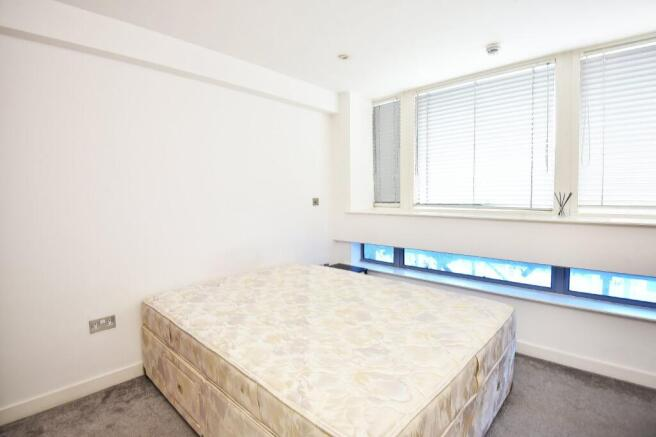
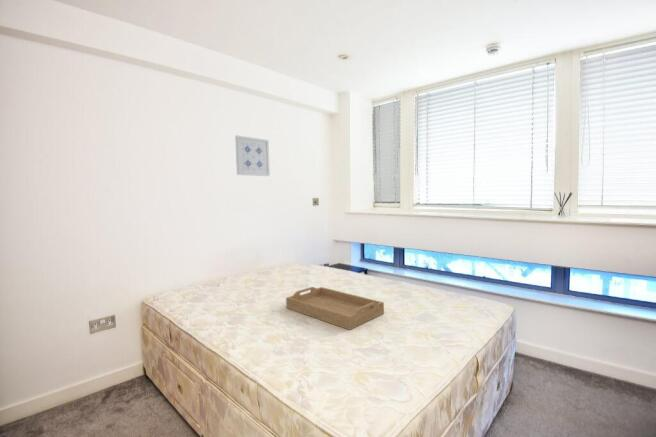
+ wall art [234,134,271,177]
+ serving tray [285,286,385,331]
